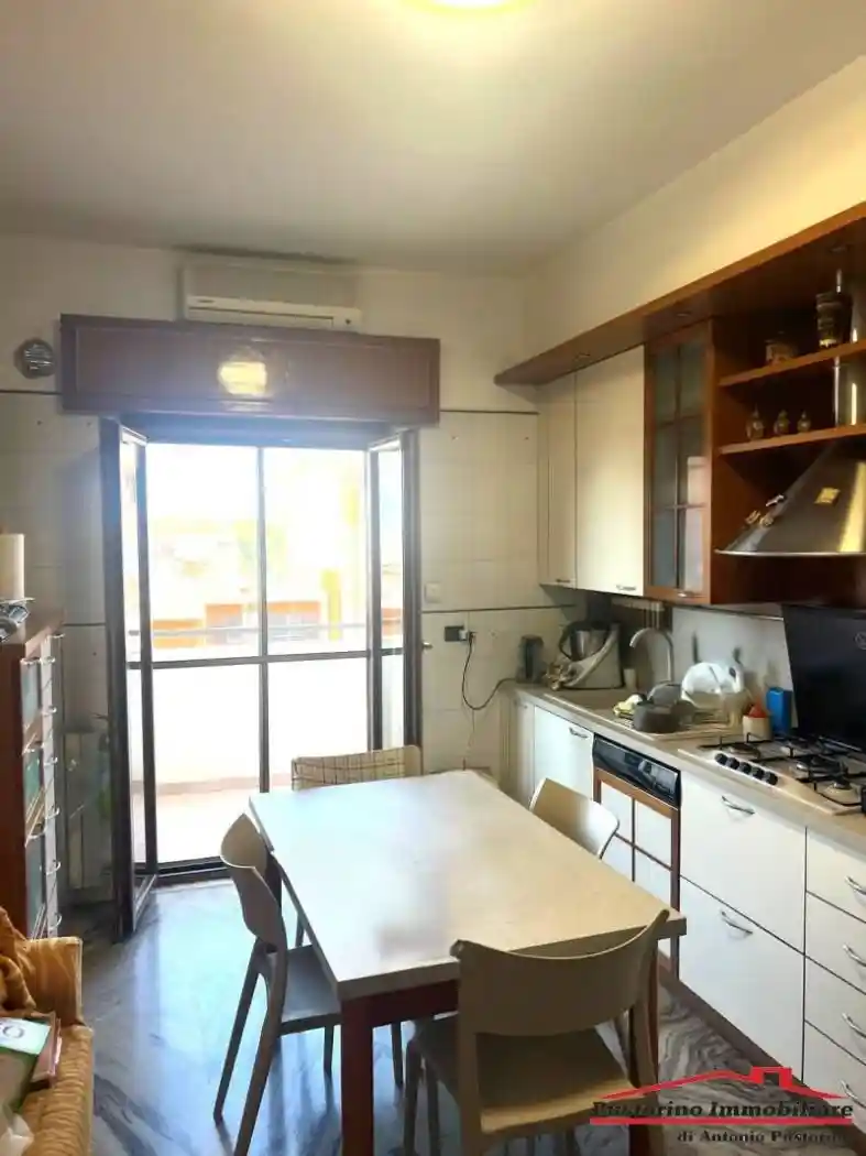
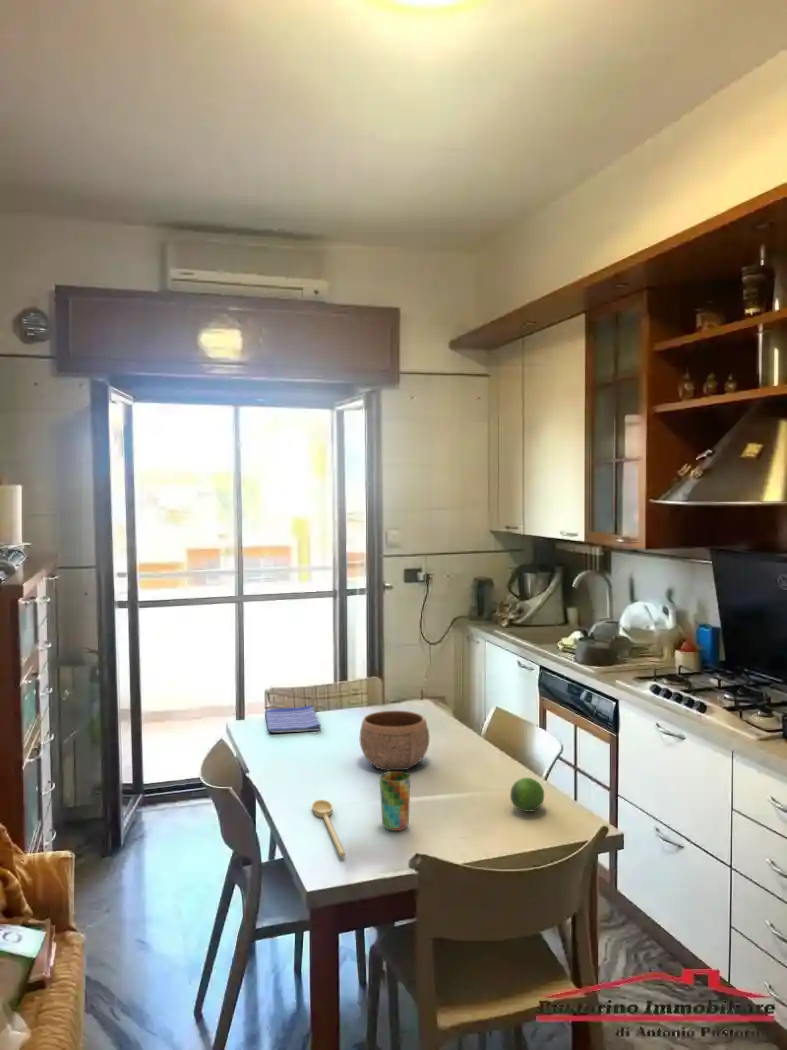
+ cup [379,770,412,832]
+ dish towel [265,704,322,734]
+ bowl [359,710,430,772]
+ spoon [311,799,346,858]
+ fruit [509,777,545,813]
